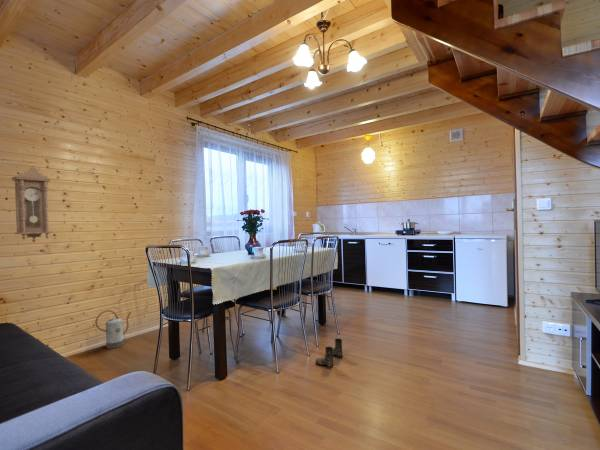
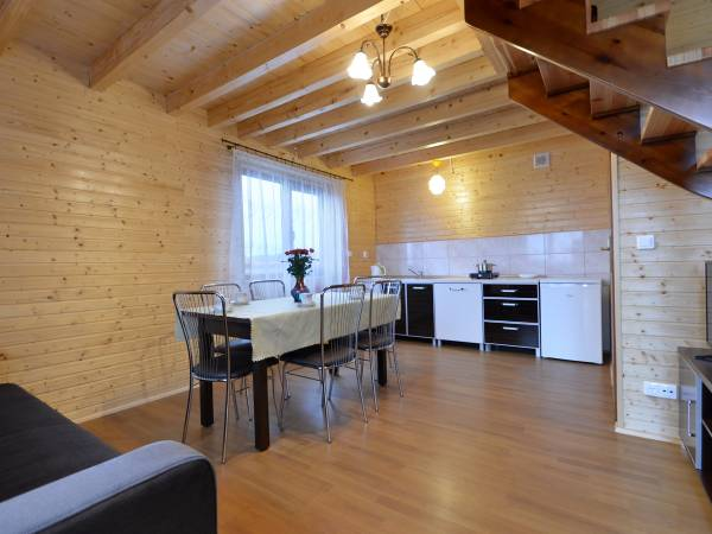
- boots [314,337,344,368]
- watering can [94,309,132,350]
- pendulum clock [10,165,53,244]
